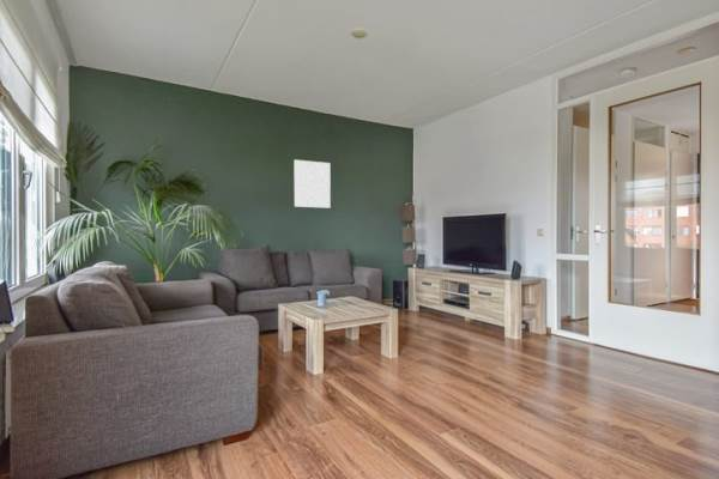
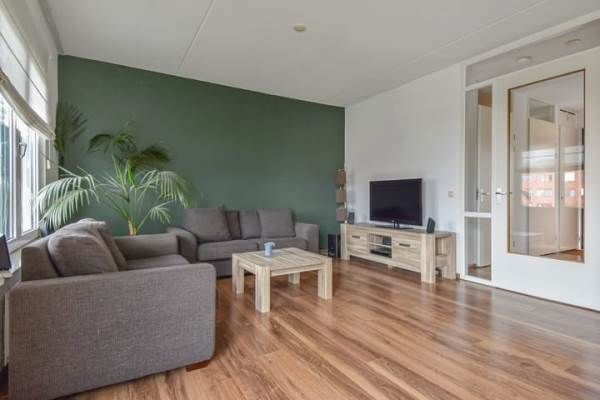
- wall art [292,158,332,210]
